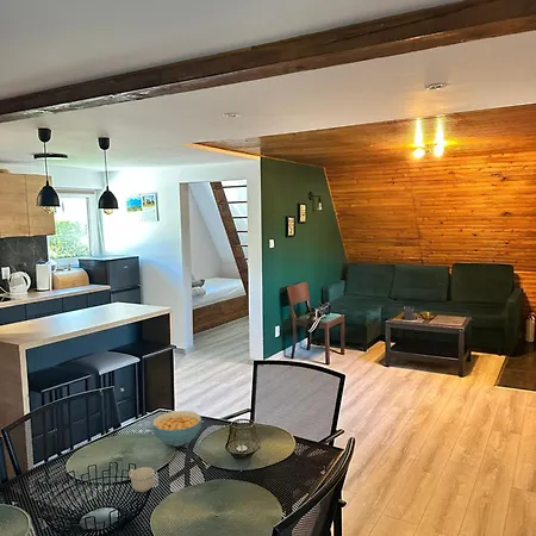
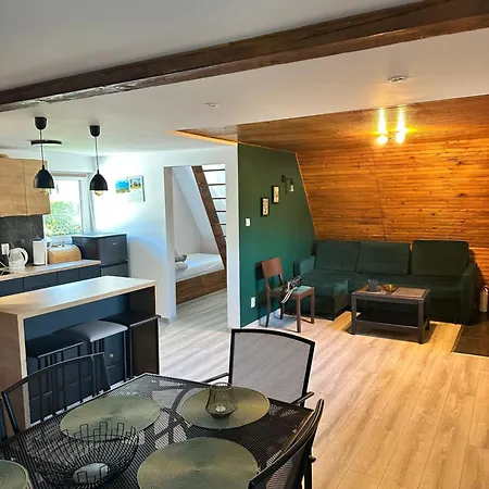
- cup [127,466,156,493]
- cereal bowl [151,410,202,448]
